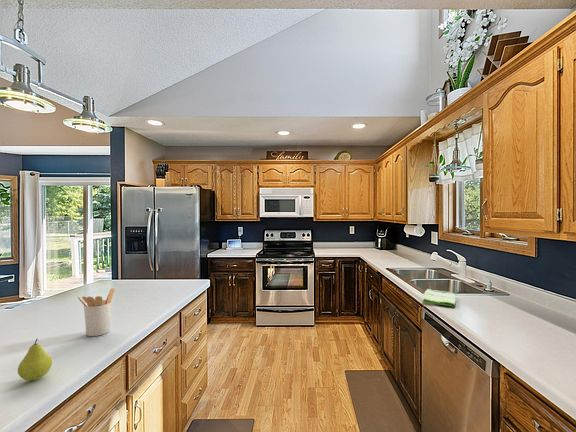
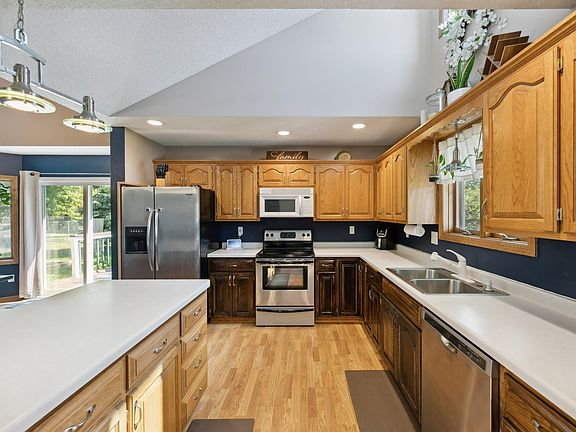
- utensil holder [77,287,115,337]
- fruit [17,338,53,381]
- dish towel [421,288,457,308]
